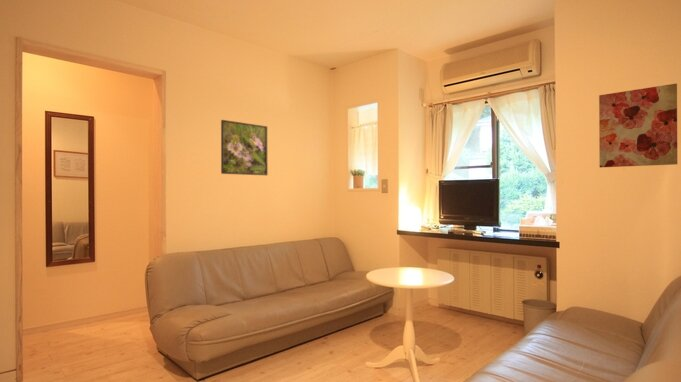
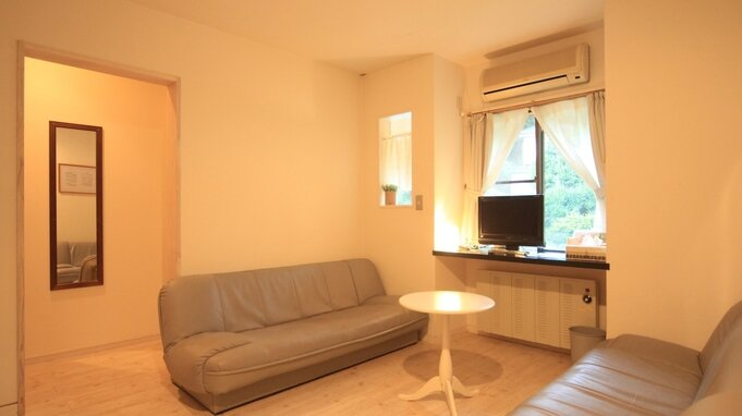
- wall art [598,82,678,168]
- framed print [220,119,269,176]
